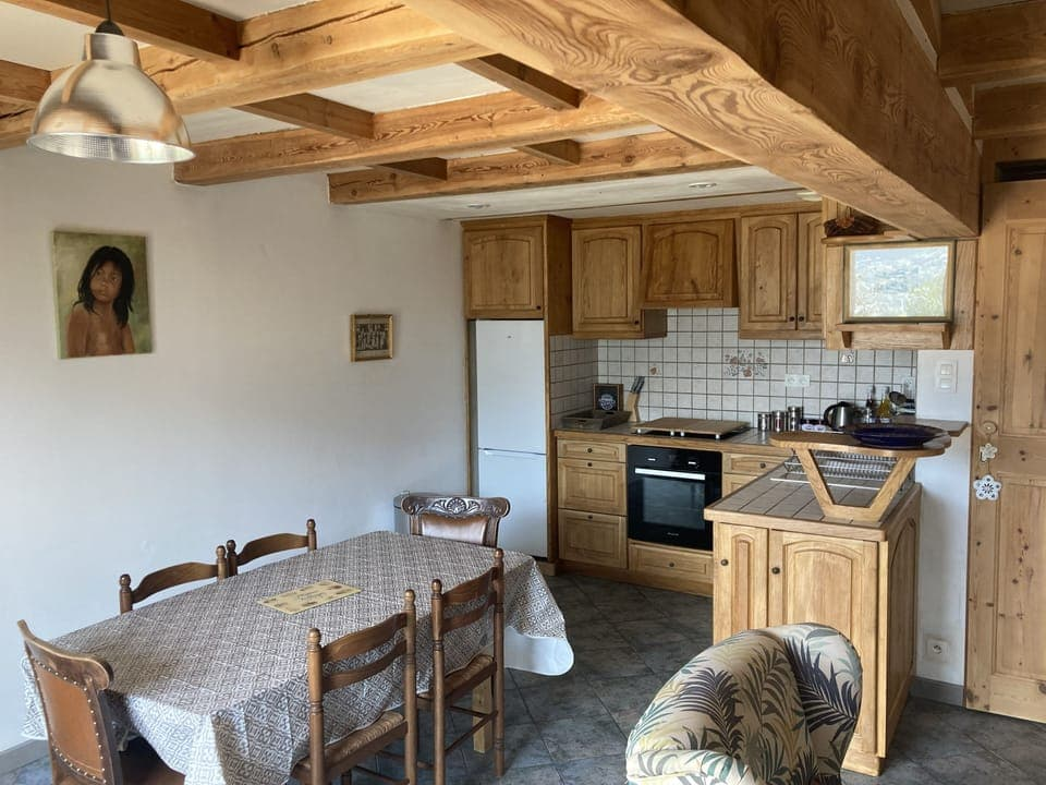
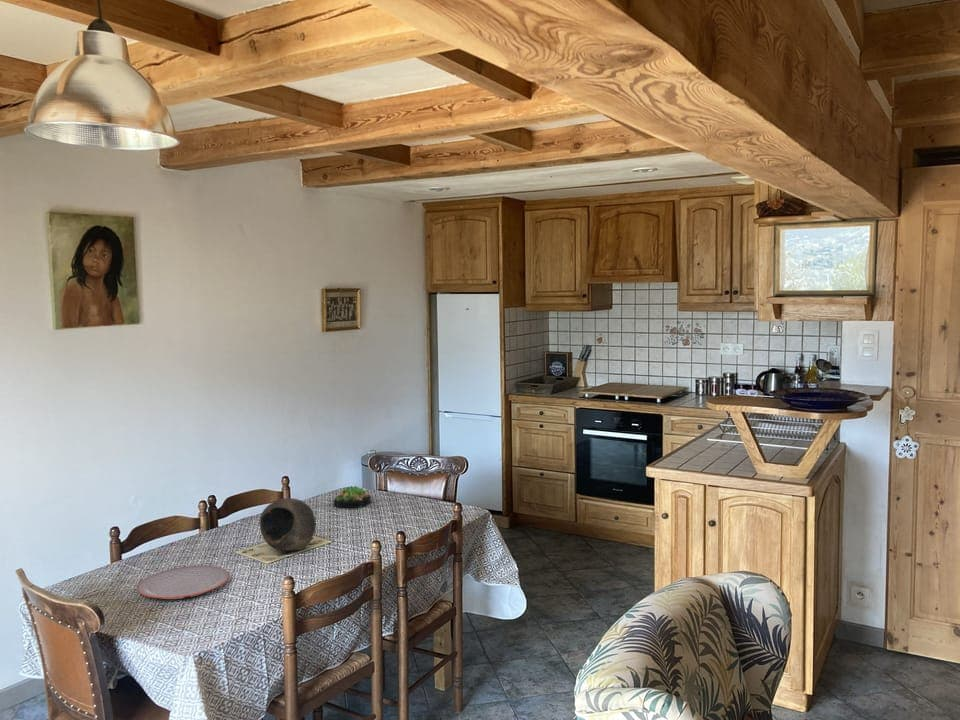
+ plate [136,564,230,600]
+ succulent plant [332,484,372,509]
+ bowl [259,497,317,551]
